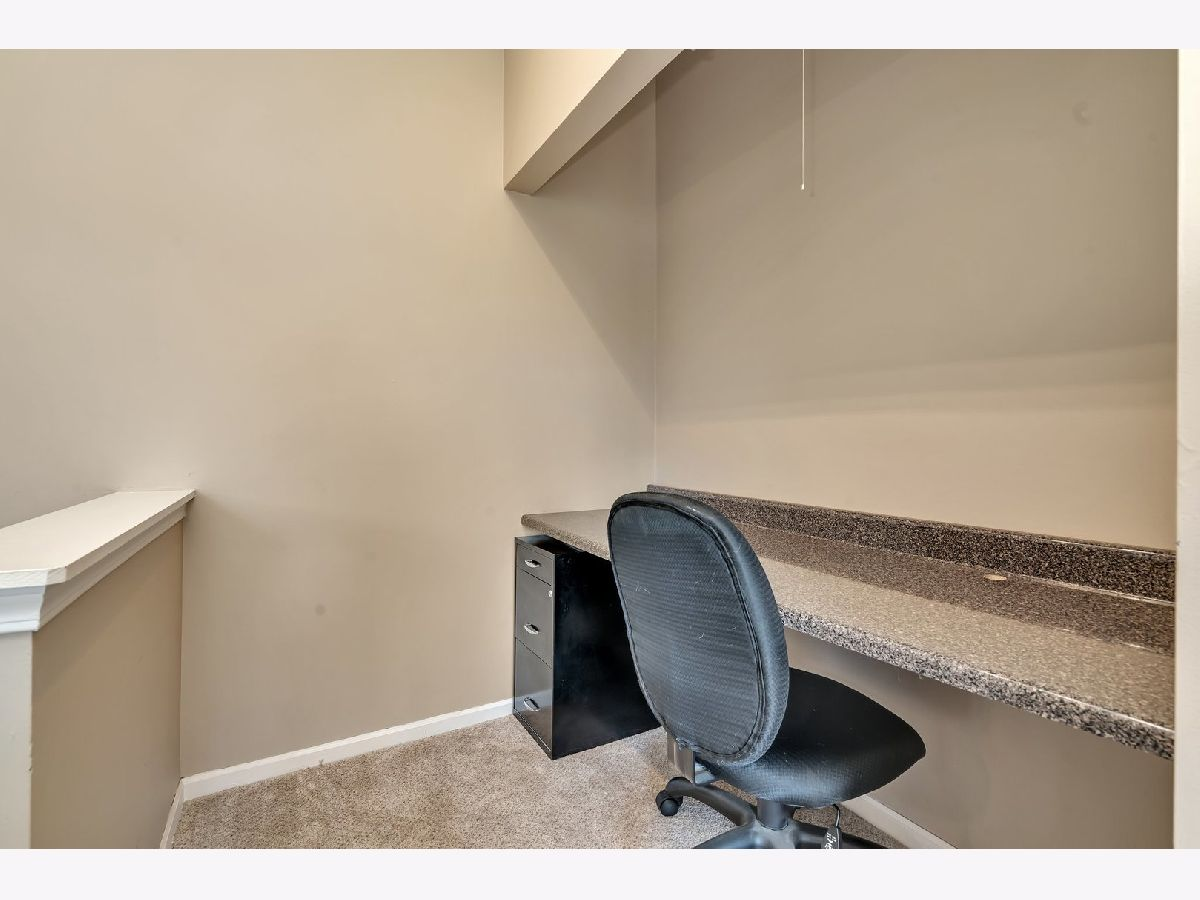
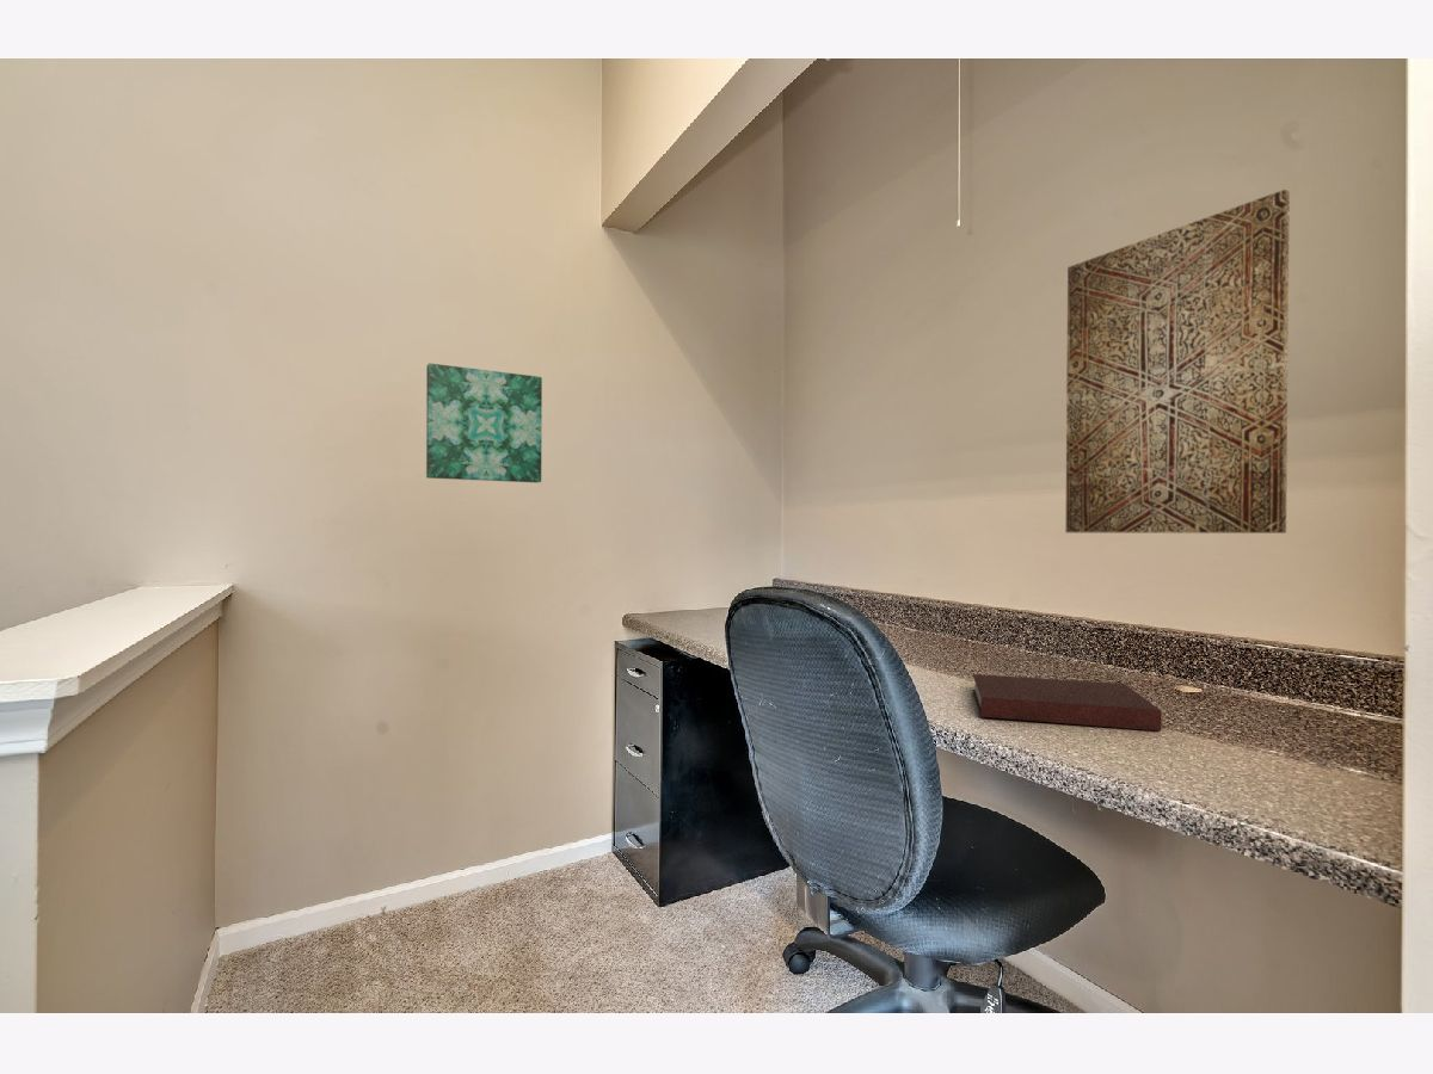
+ wall art [1065,189,1291,535]
+ wall art [425,363,543,484]
+ notebook [972,673,1163,732]
